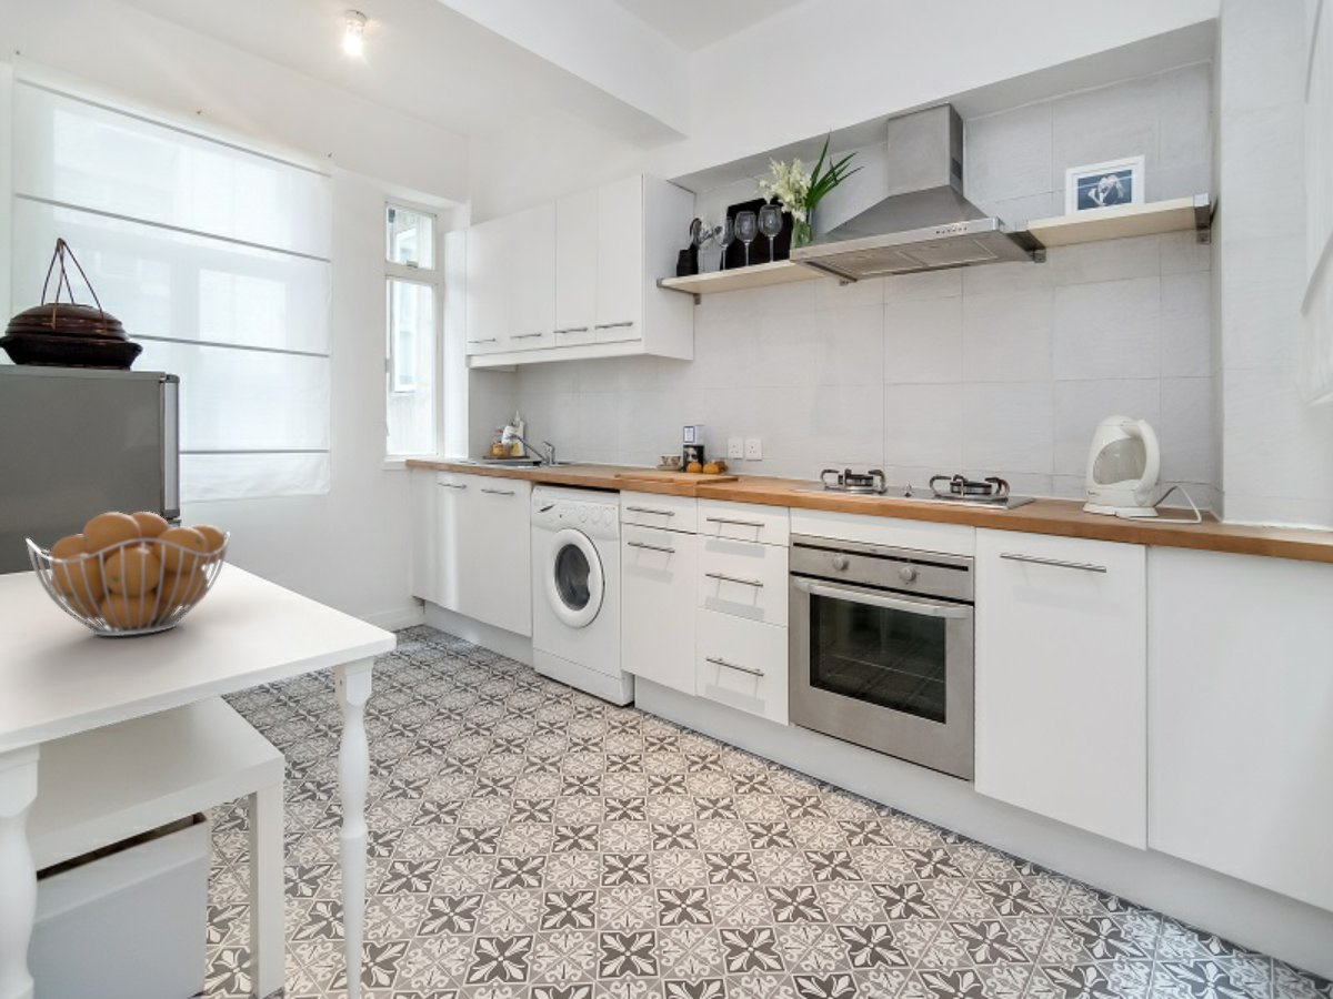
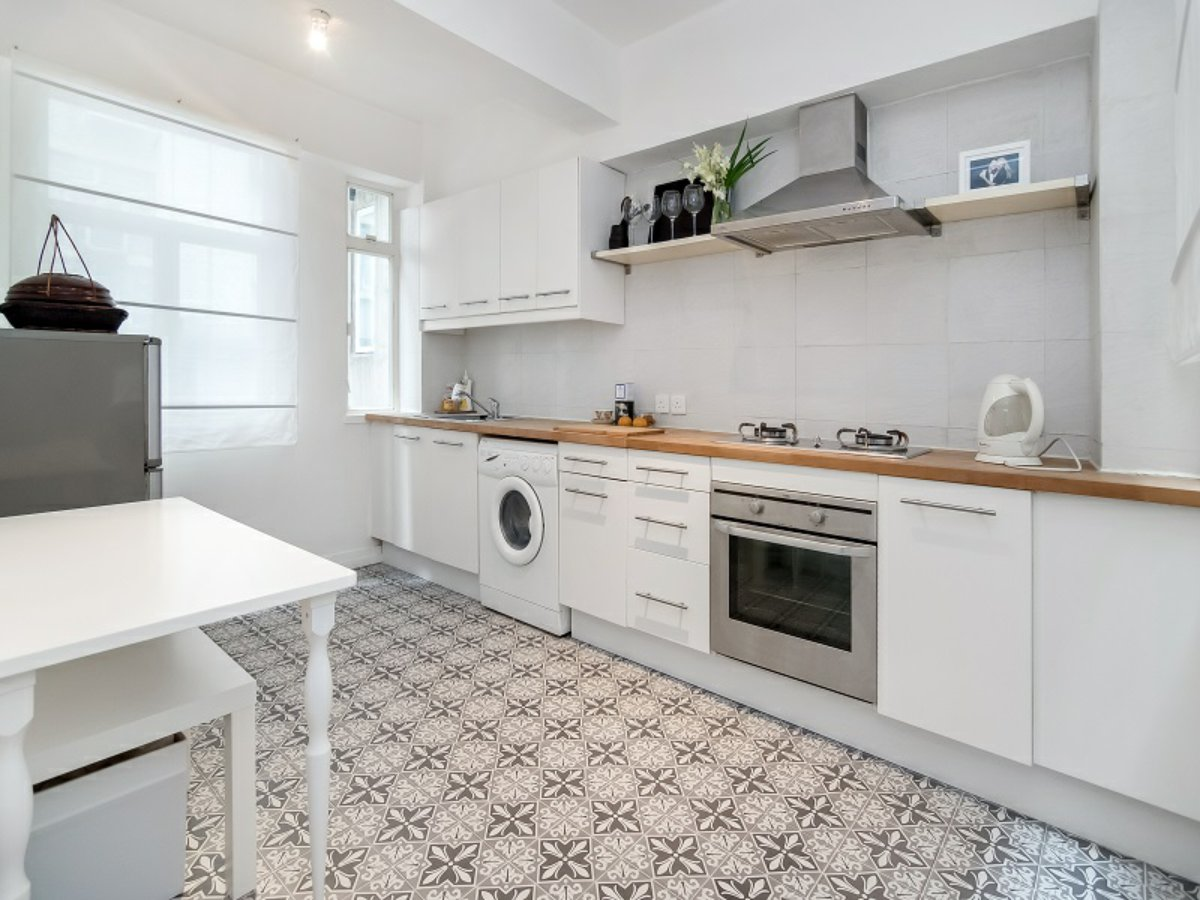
- fruit basket [24,511,231,637]
